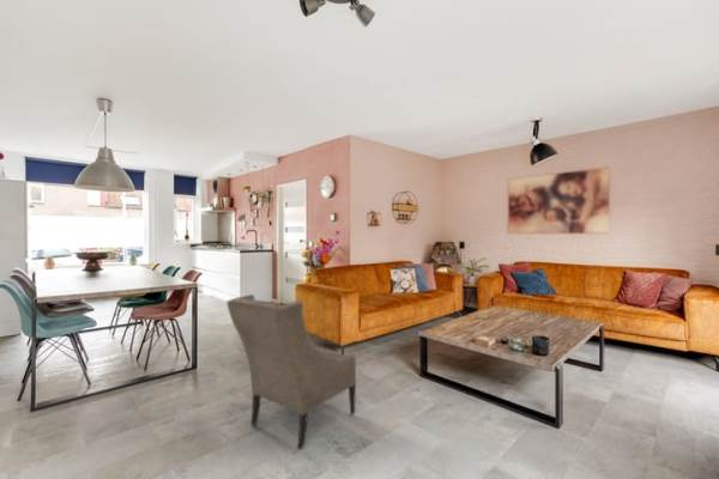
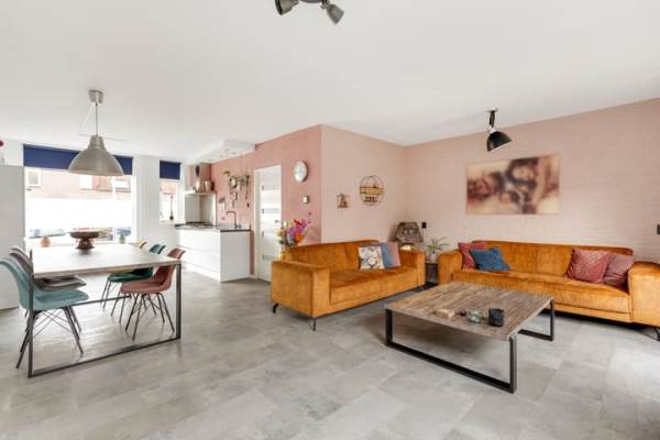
- armchair [225,293,357,450]
